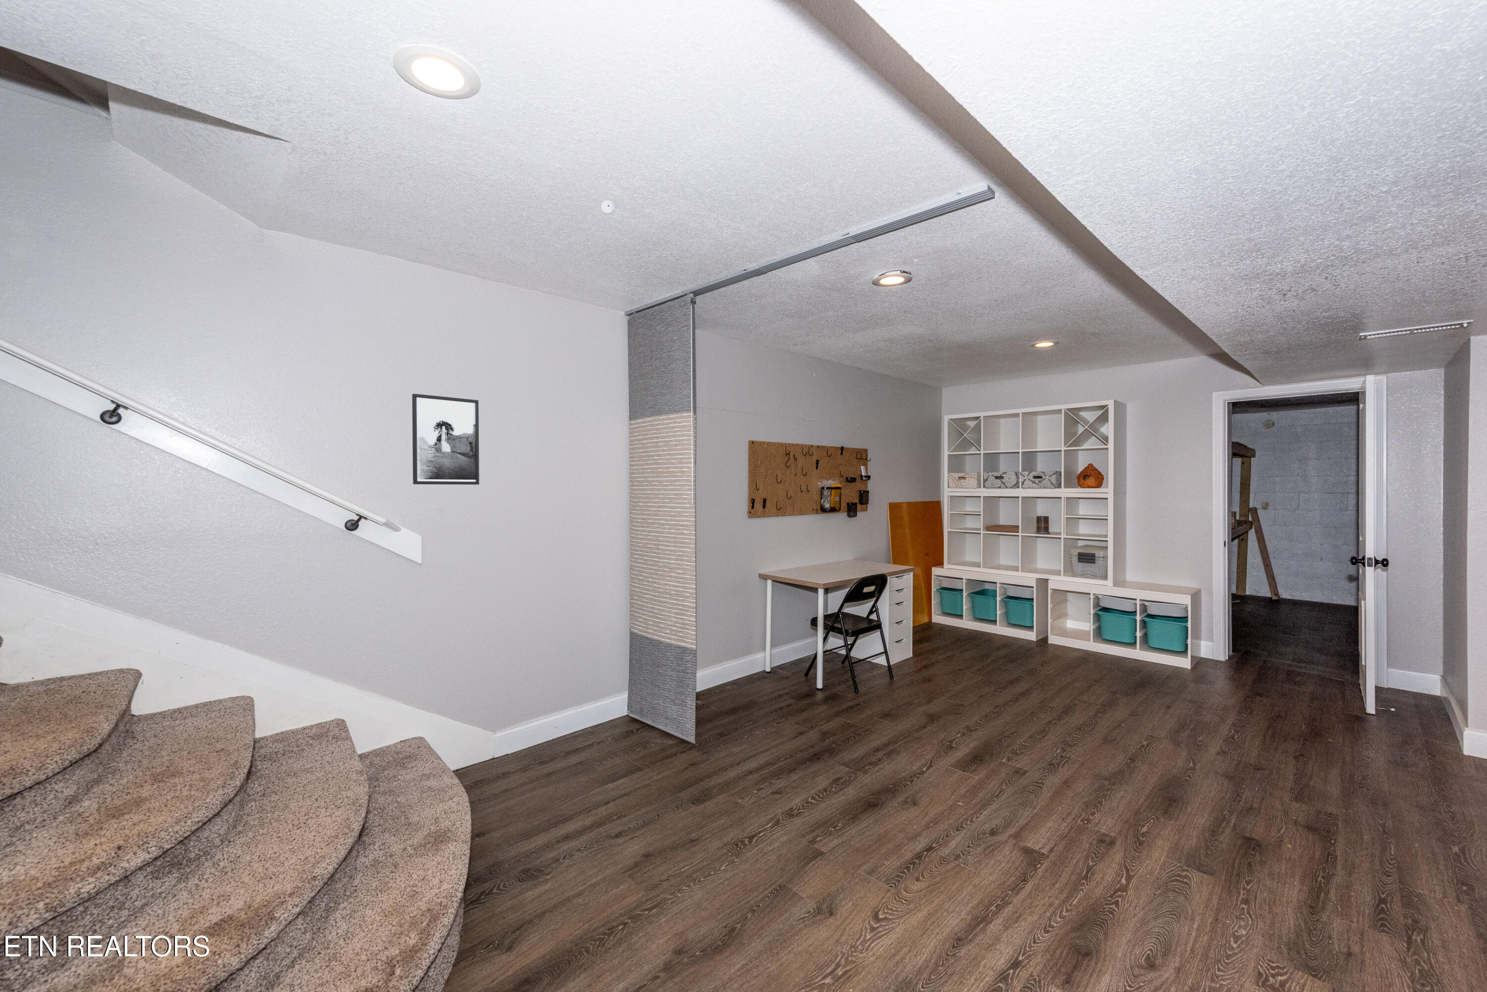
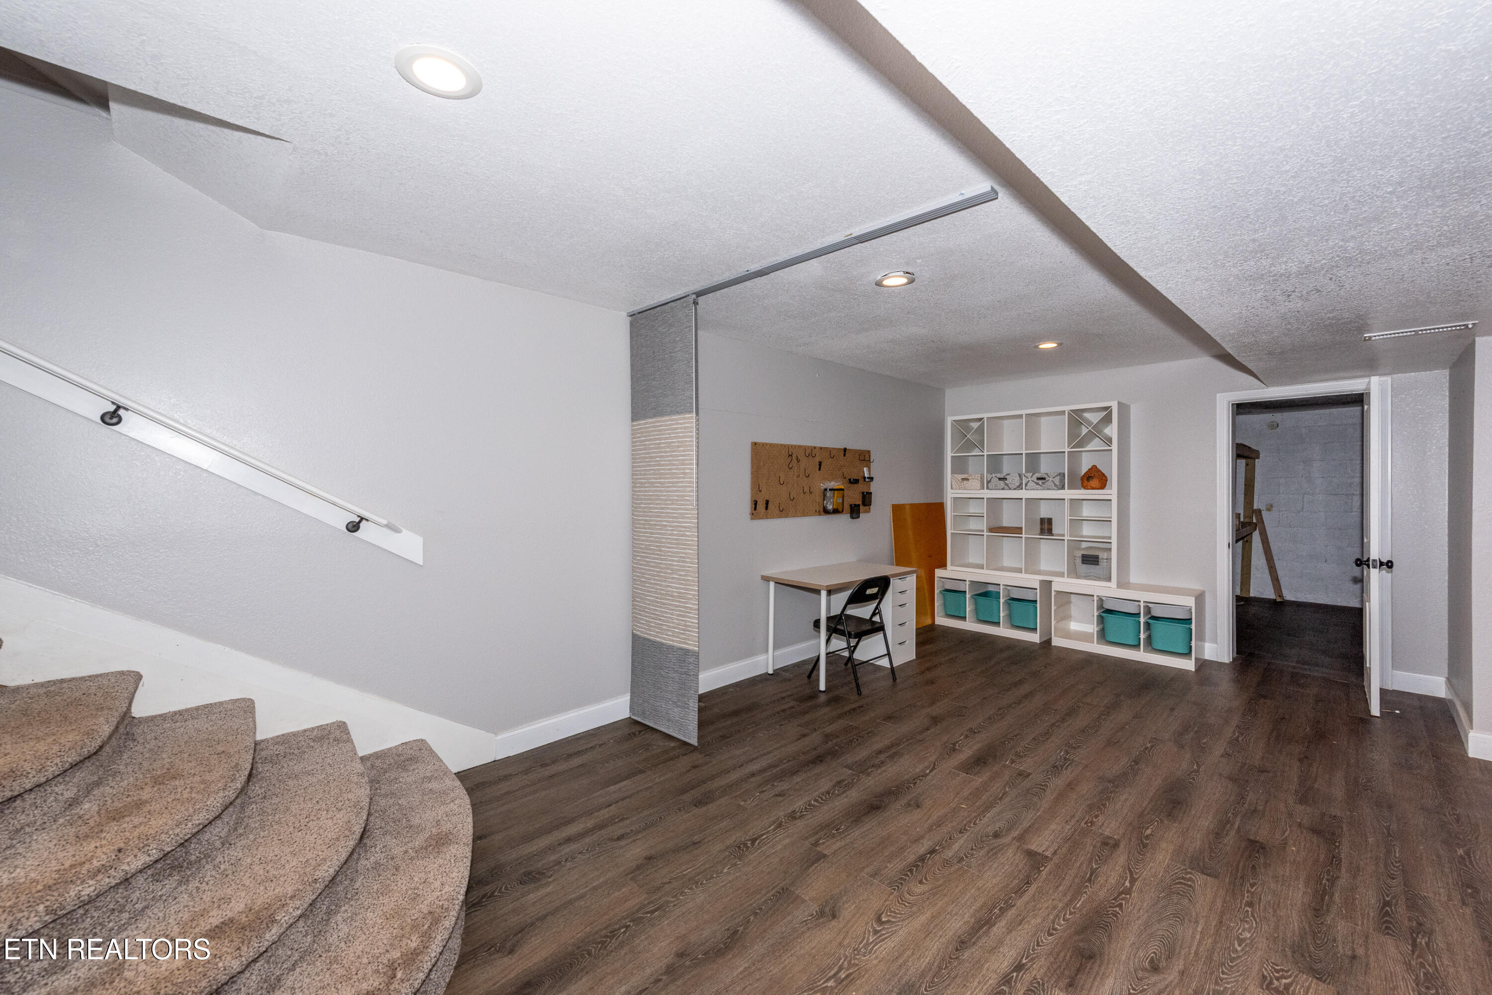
- smoke detector [601,199,616,215]
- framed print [412,393,479,485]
